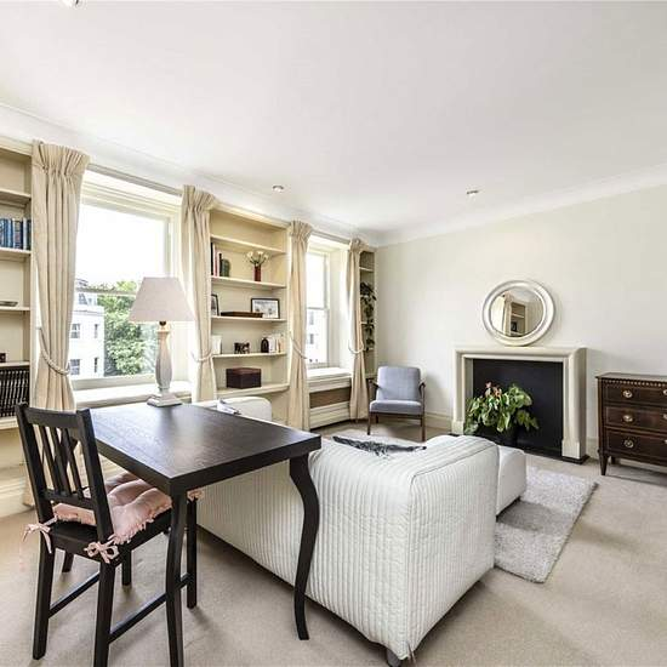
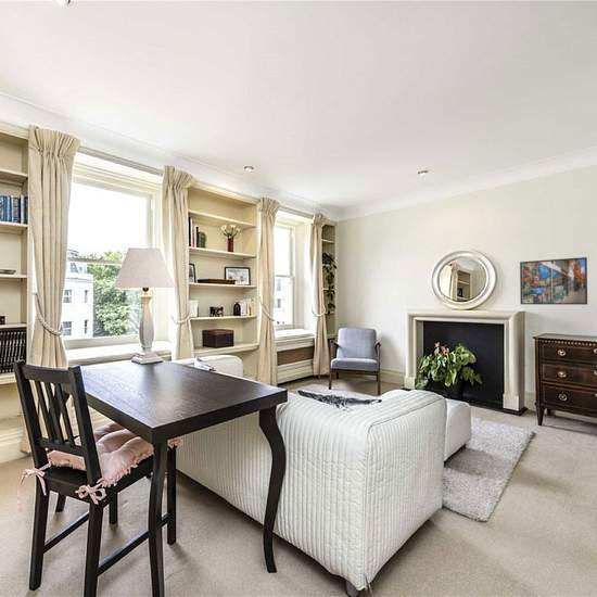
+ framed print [519,256,588,306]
